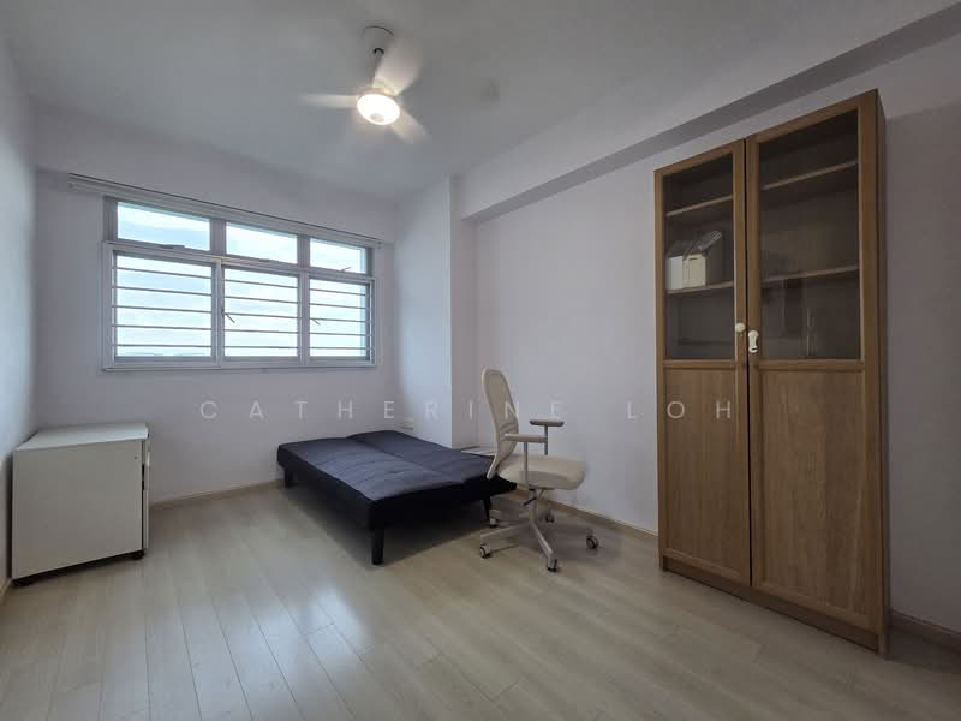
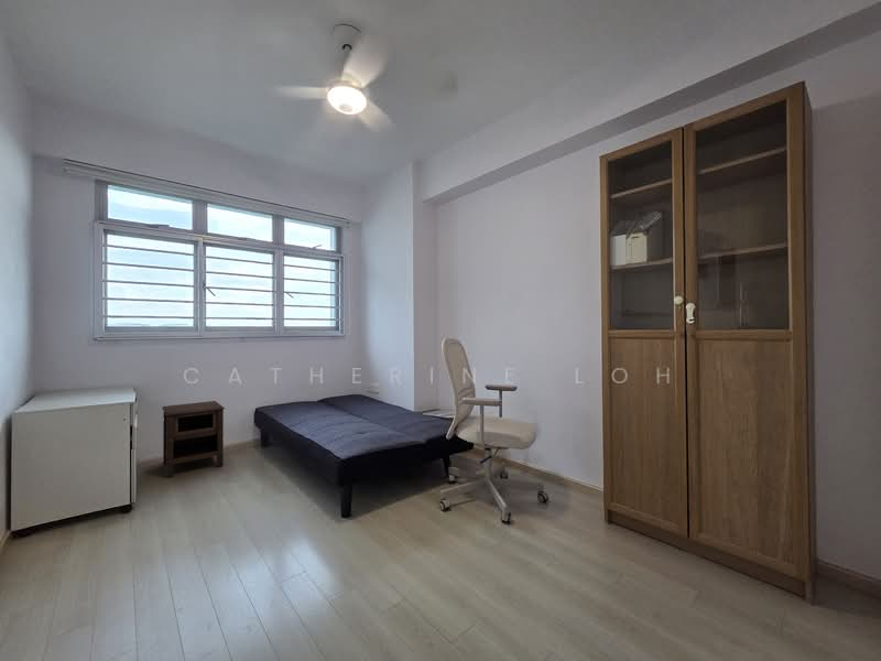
+ nightstand [161,400,226,478]
